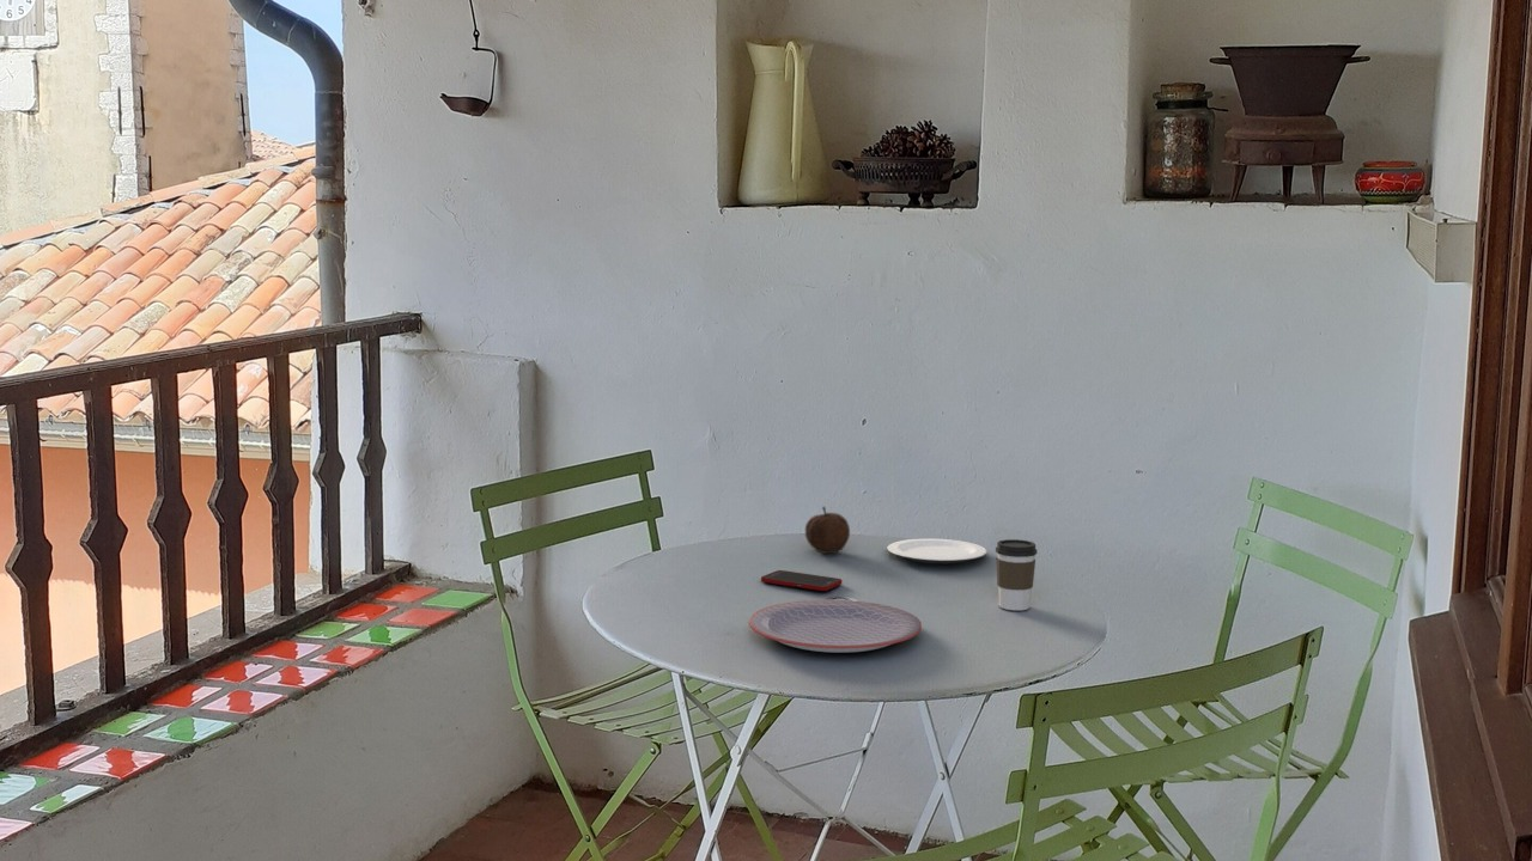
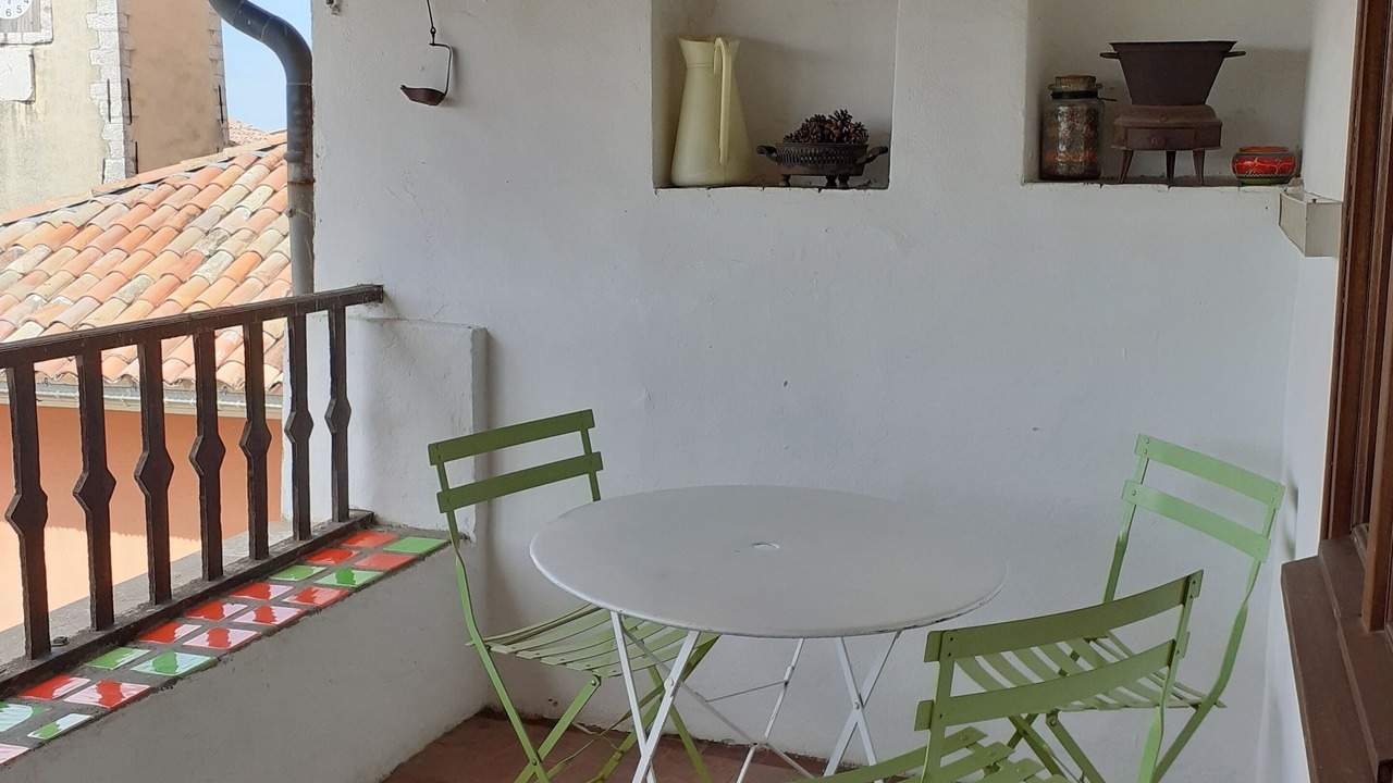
- coffee cup [995,538,1038,611]
- plate [748,599,923,654]
- fruit [804,506,851,555]
- plate [886,538,987,564]
- cell phone [760,569,843,592]
